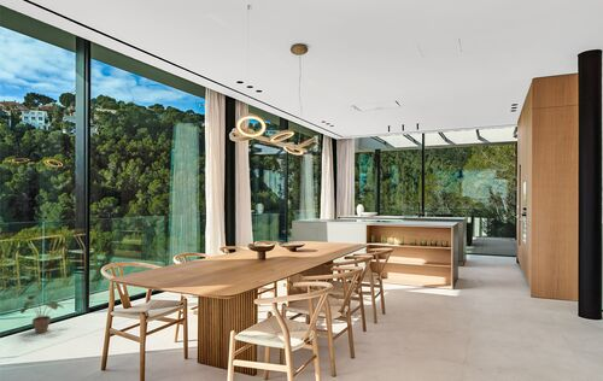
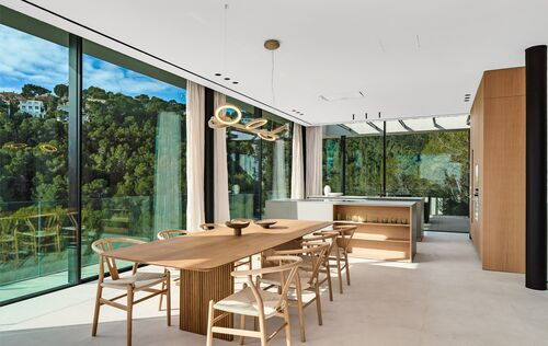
- potted plant [19,293,65,334]
